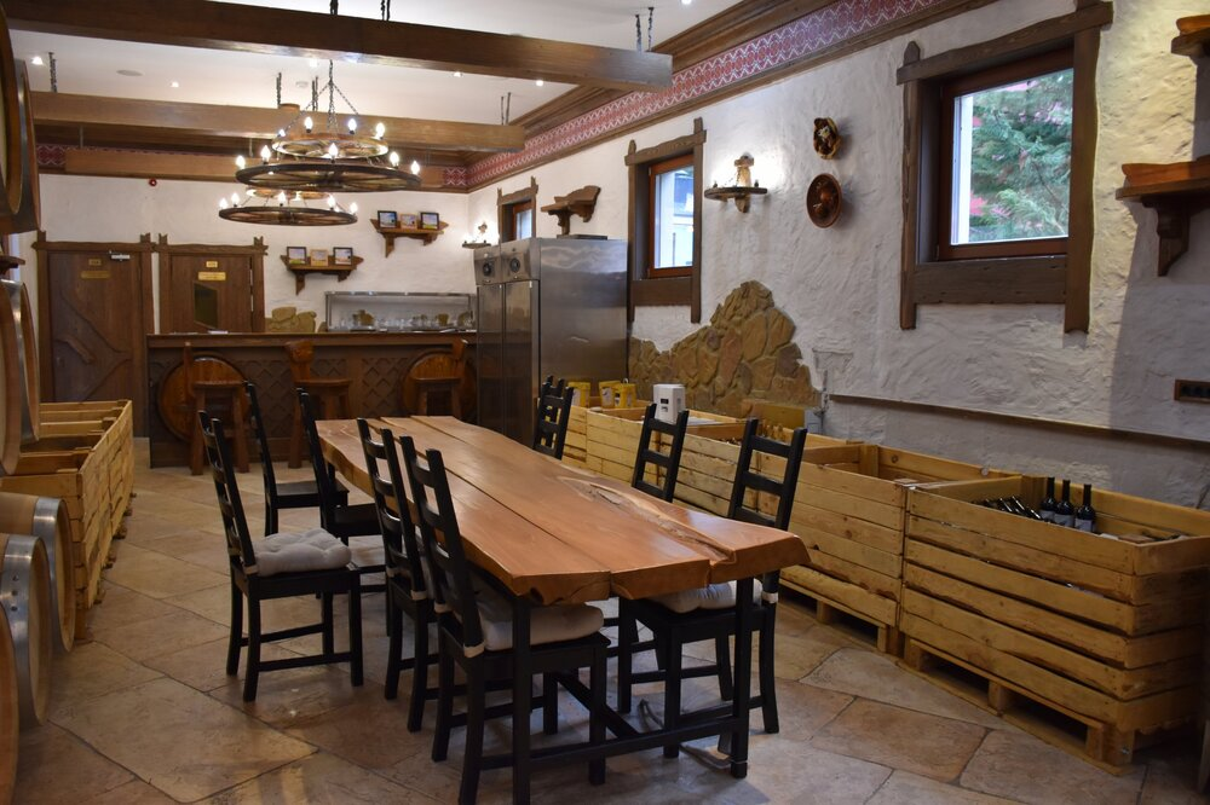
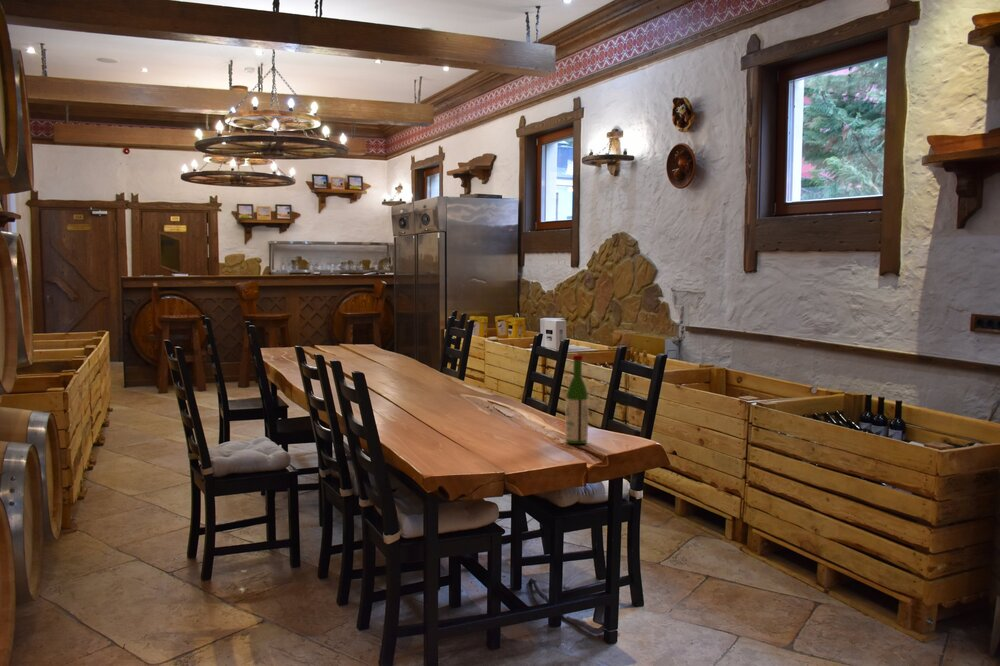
+ wine bottle [564,354,589,445]
